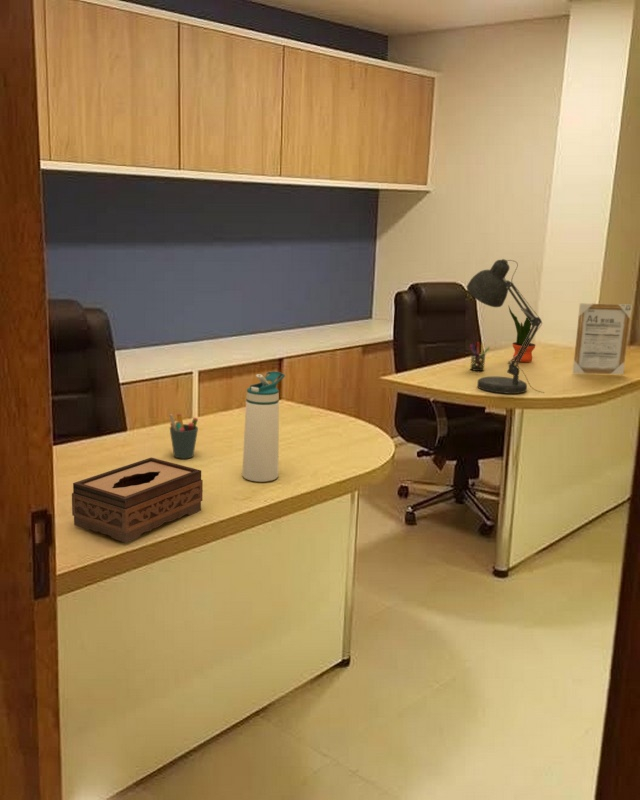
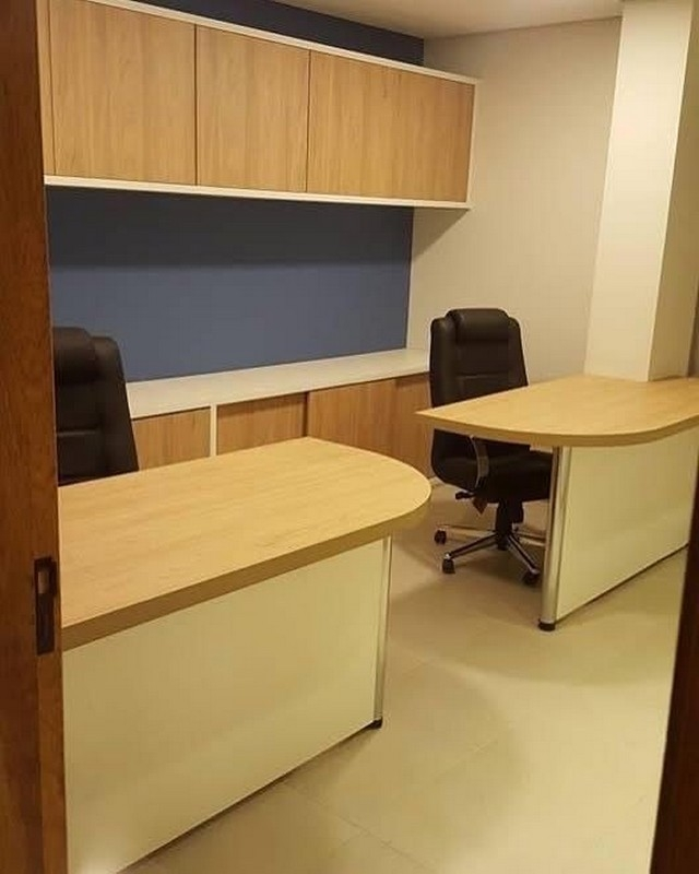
- pen holder [469,341,491,372]
- tissue box [71,456,204,544]
- desk lamp [466,258,546,395]
- water bottle [241,370,286,483]
- potted plant [507,304,536,363]
- picture frame [572,302,633,376]
- pen holder [169,413,199,460]
